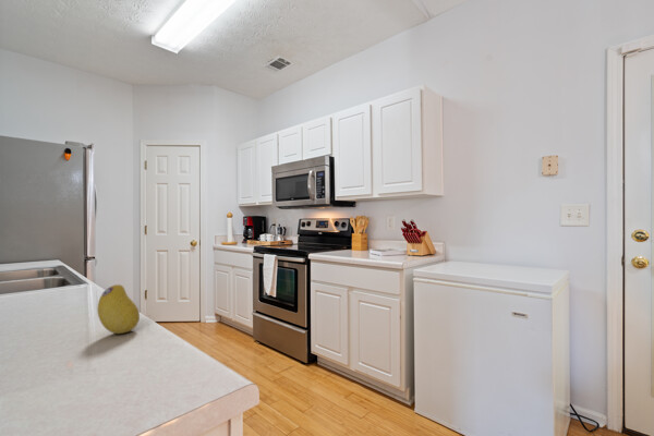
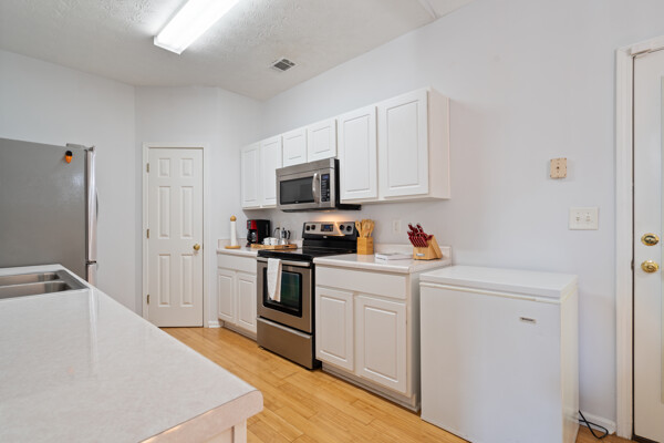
- fruit [96,283,141,335]
